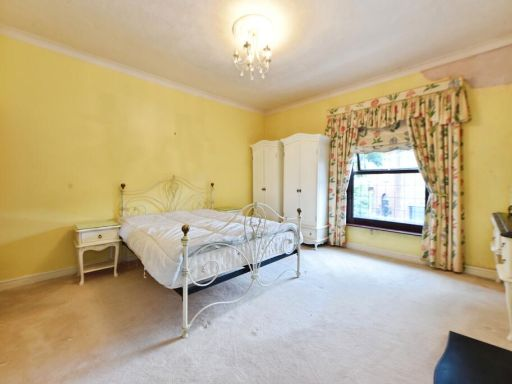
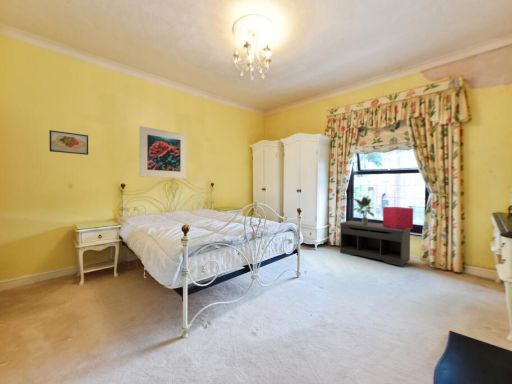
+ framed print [48,129,89,156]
+ potted plant [353,195,375,224]
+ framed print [138,125,188,179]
+ storage bin [382,206,414,229]
+ bench [339,220,412,267]
